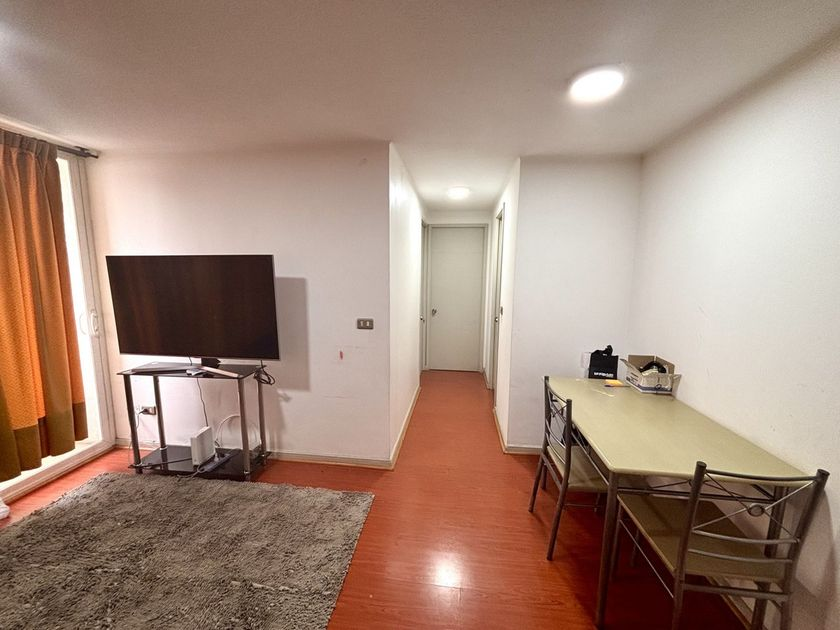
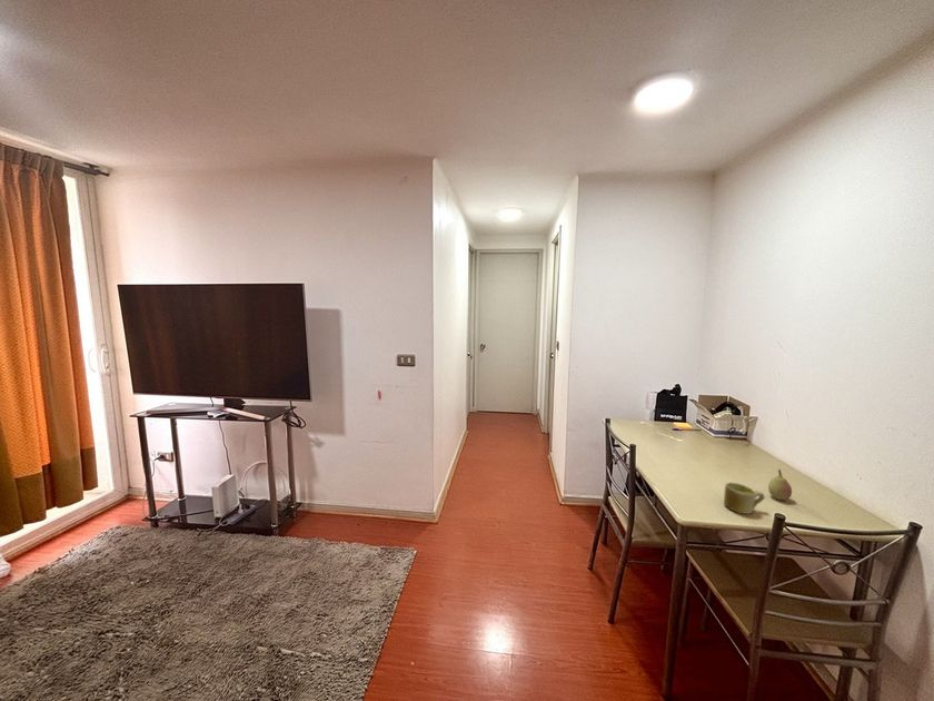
+ mug [723,481,766,515]
+ fruit [767,468,793,501]
